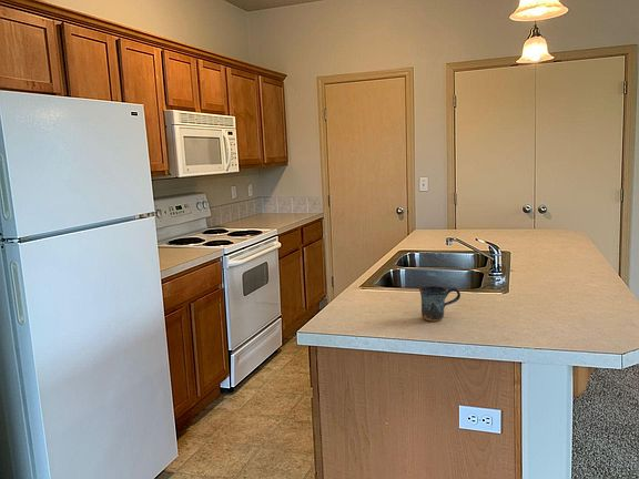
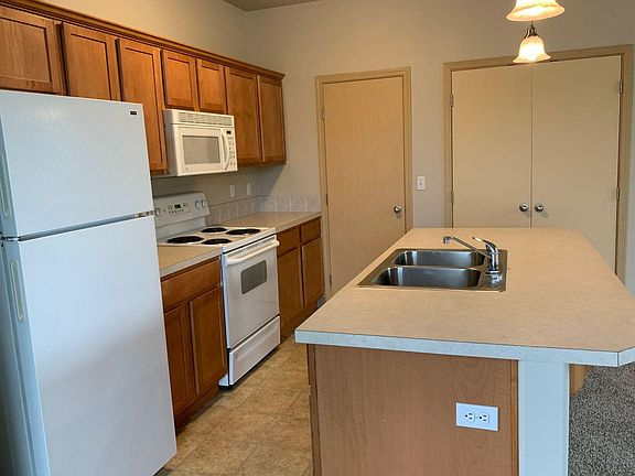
- mug [418,285,462,323]
